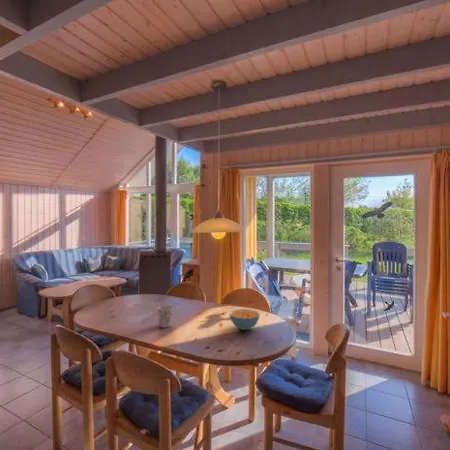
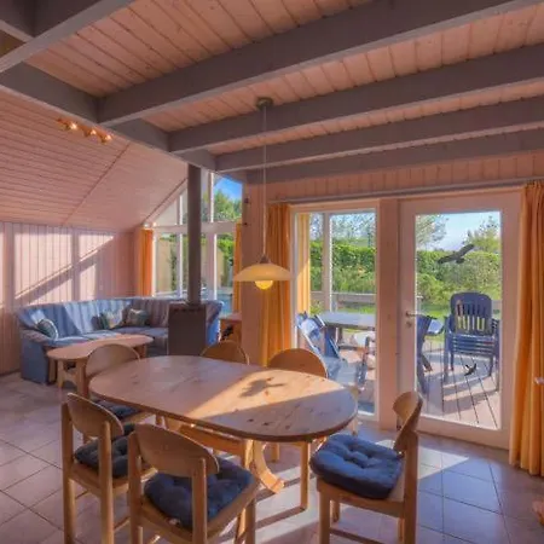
- cereal bowl [228,308,261,331]
- cup [156,304,175,328]
